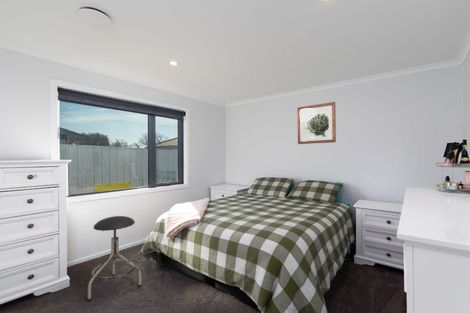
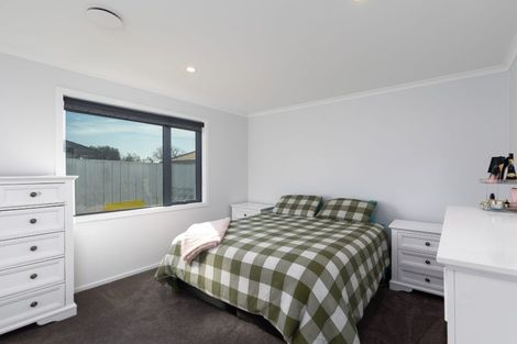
- stool [86,215,143,302]
- wall art [296,101,337,145]
